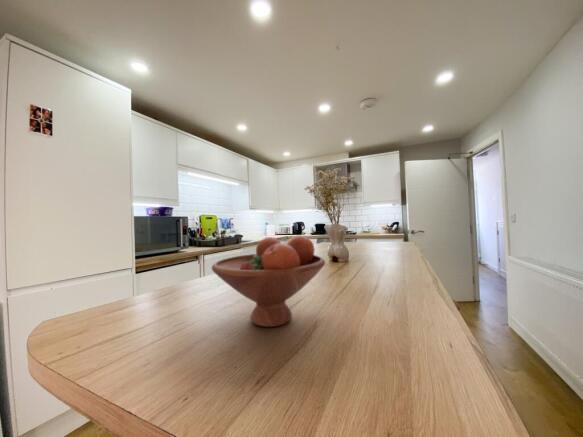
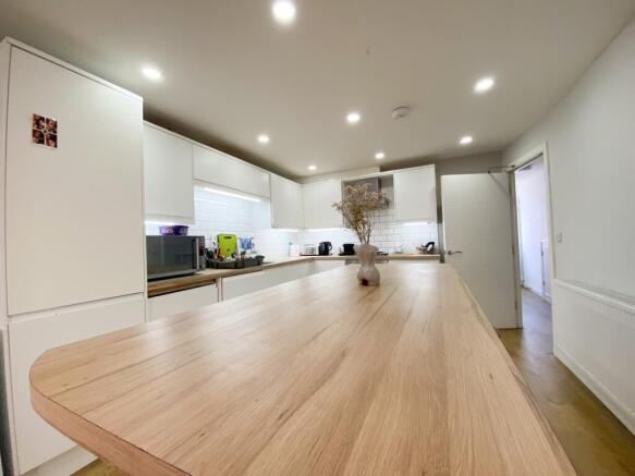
- fruit bowl [211,235,326,328]
